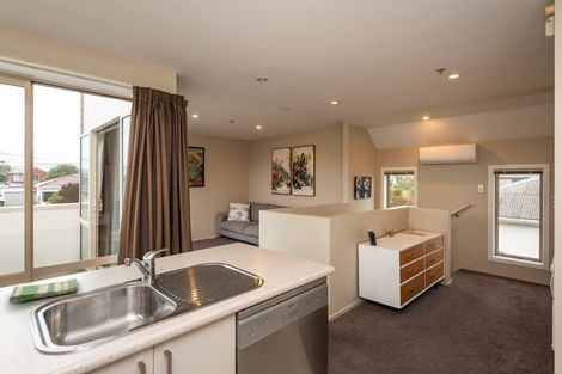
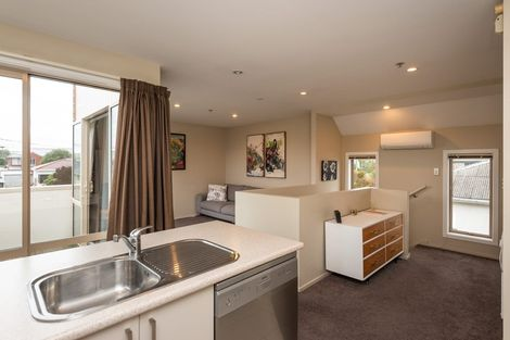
- dish towel [8,277,79,305]
